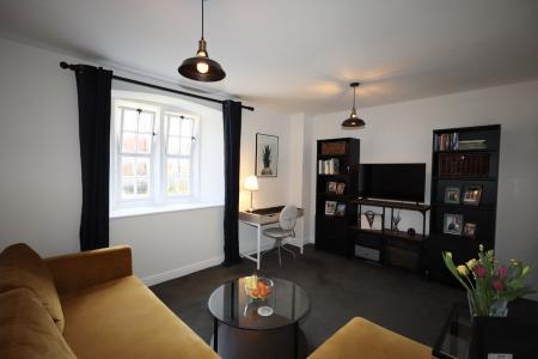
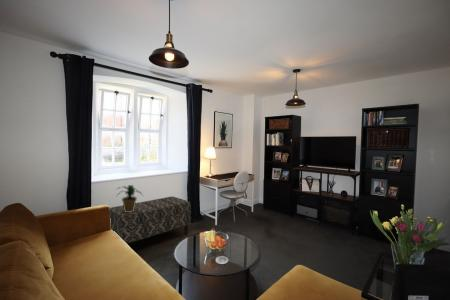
+ bench [109,195,192,244]
+ potted plant [114,184,144,212]
